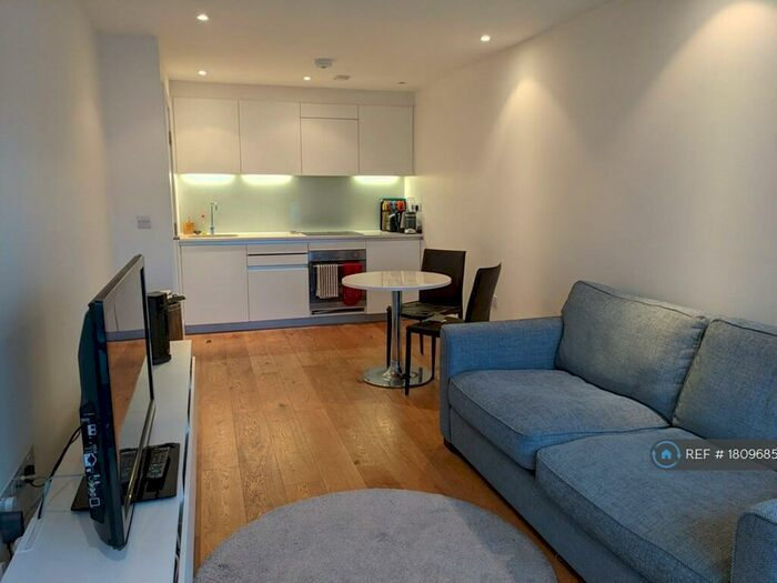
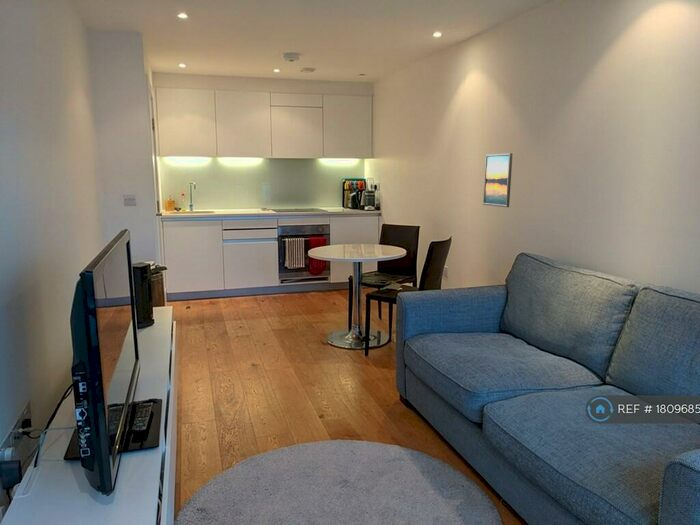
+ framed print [482,152,514,208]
